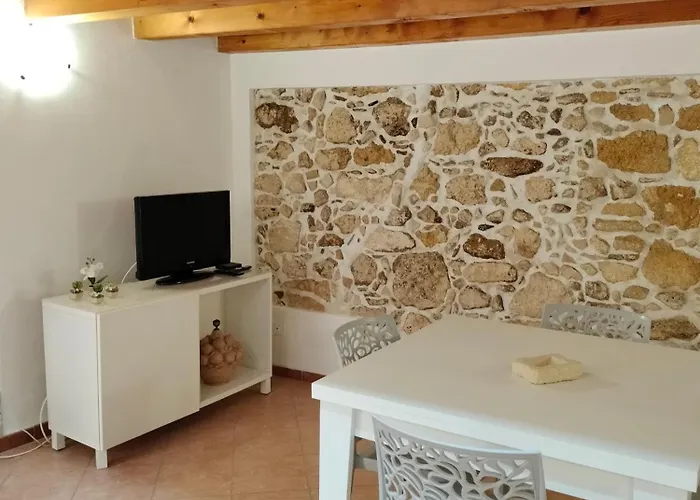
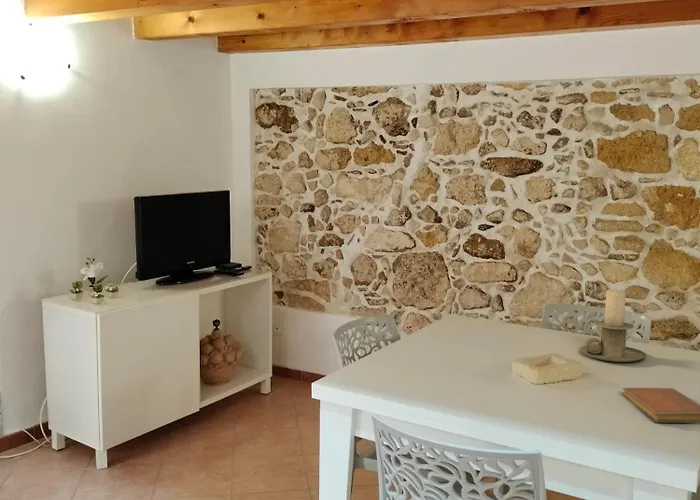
+ candle holder [579,289,648,363]
+ notebook [621,387,700,424]
